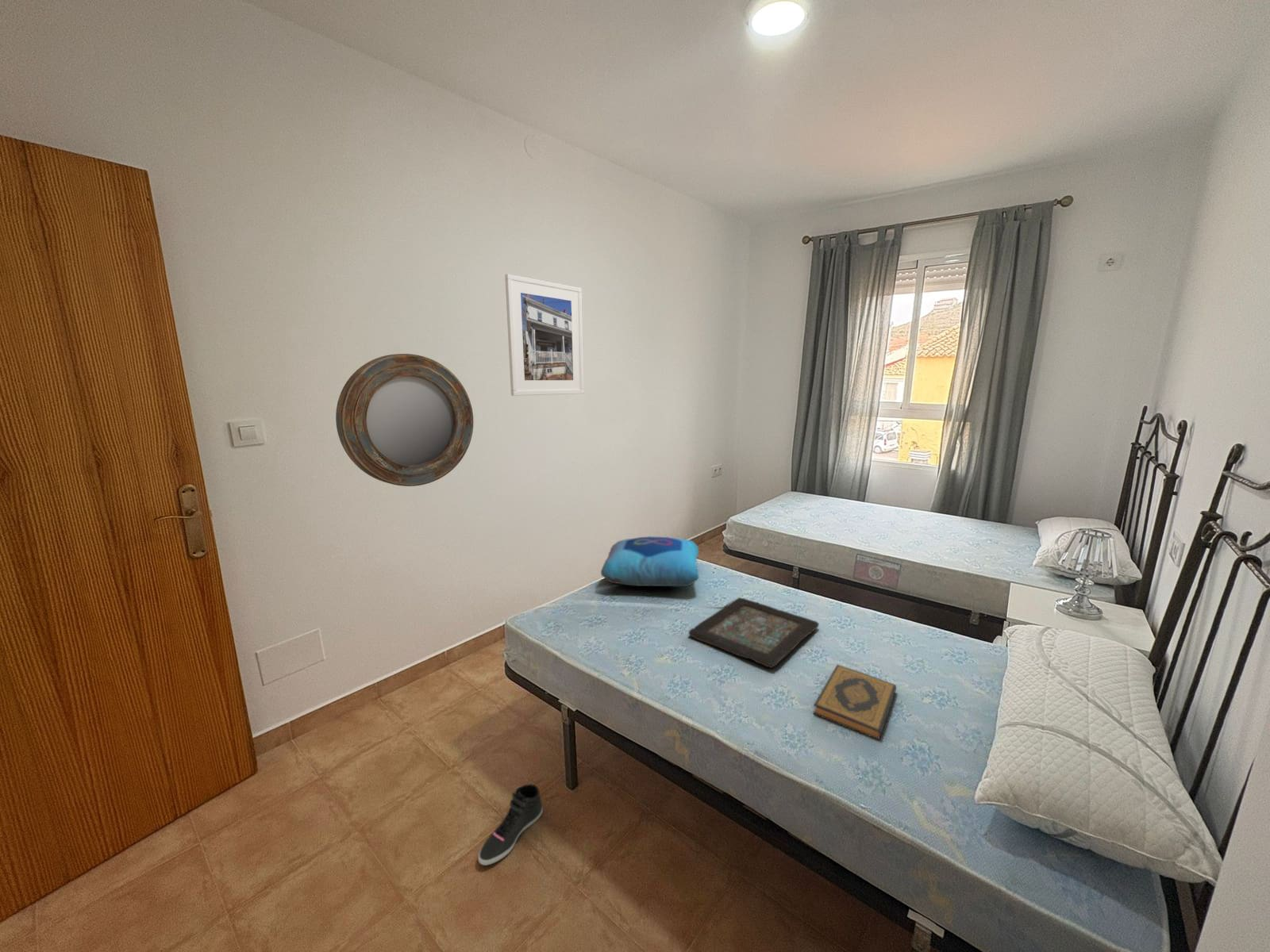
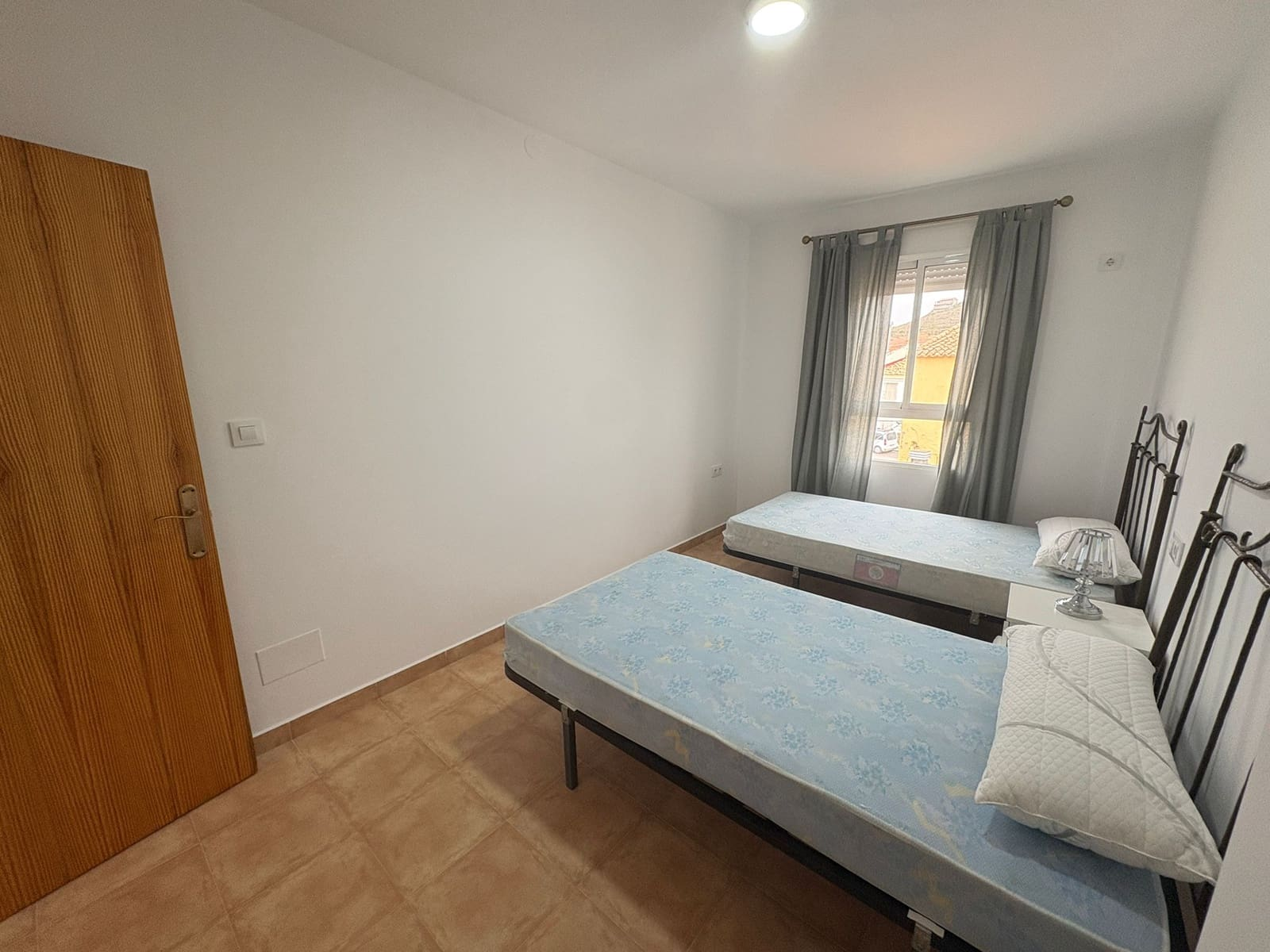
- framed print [504,273,585,397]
- cushion [600,536,700,587]
- decorative tray [688,597,820,669]
- sneaker [477,783,544,866]
- home mirror [335,353,474,487]
- hardback book [812,664,897,741]
